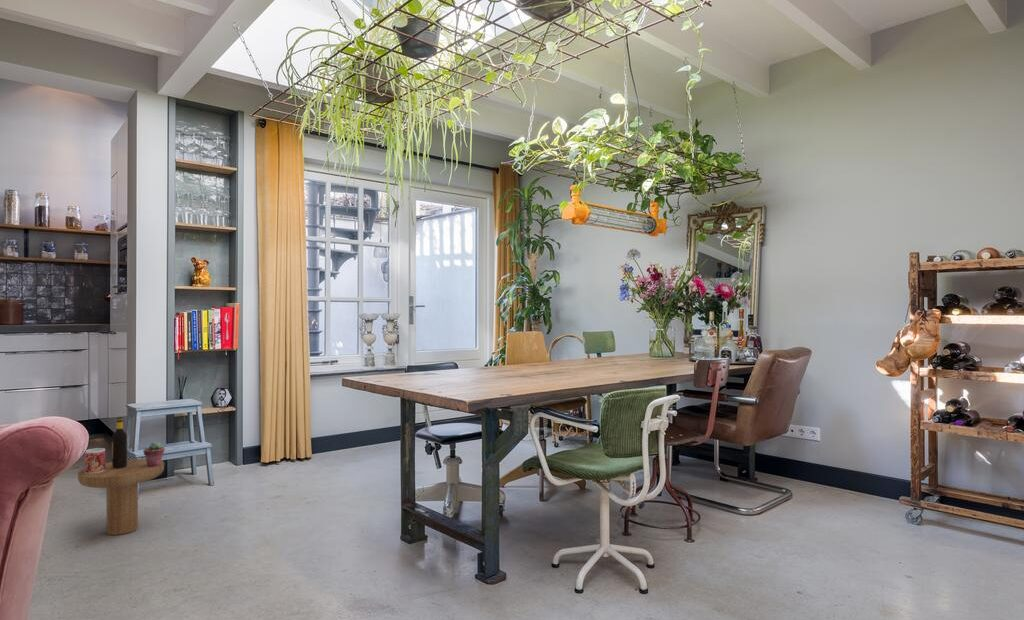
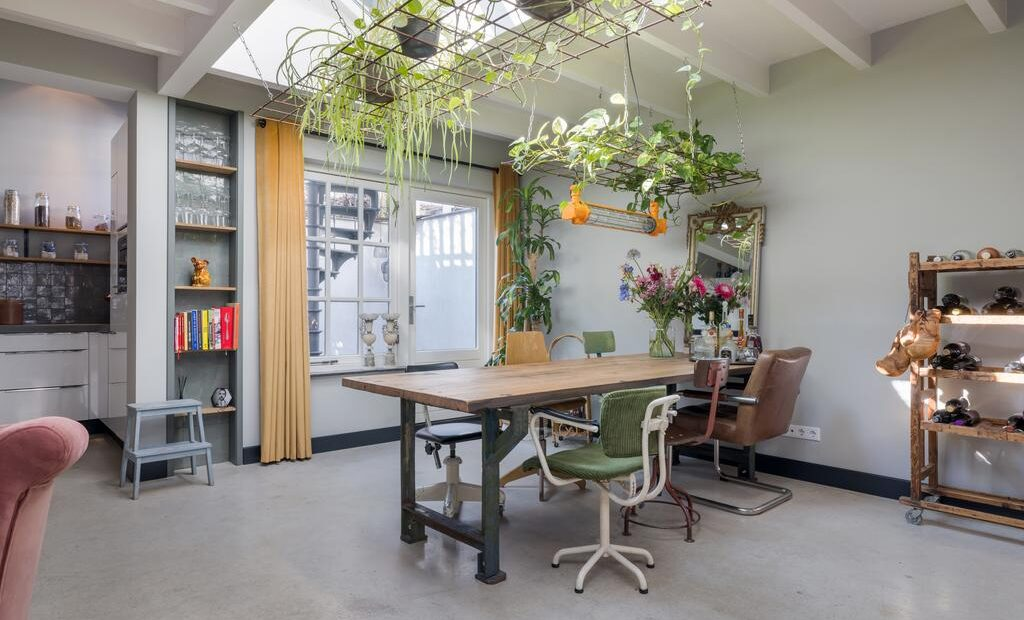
- potted succulent [143,441,165,467]
- side table [77,417,165,536]
- mug [84,447,106,474]
